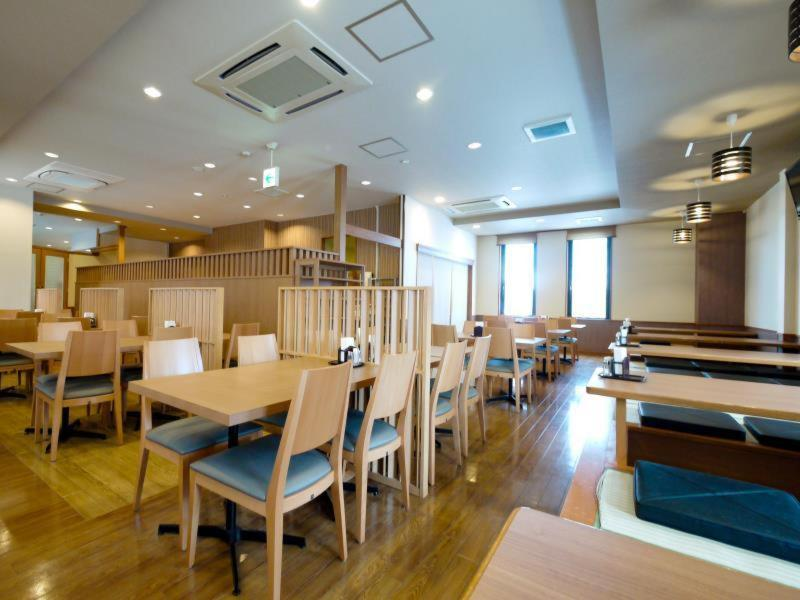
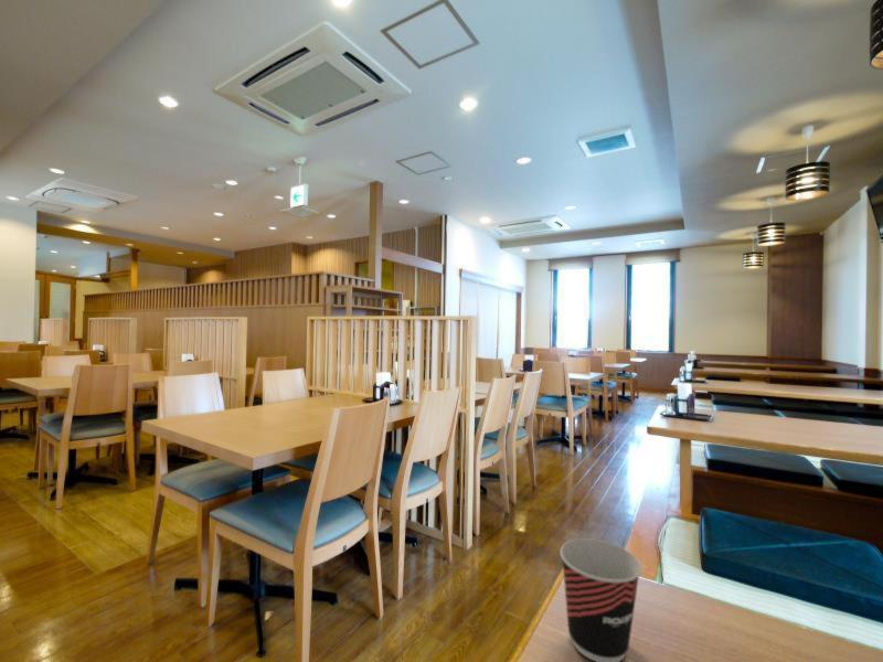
+ cup [558,537,642,662]
